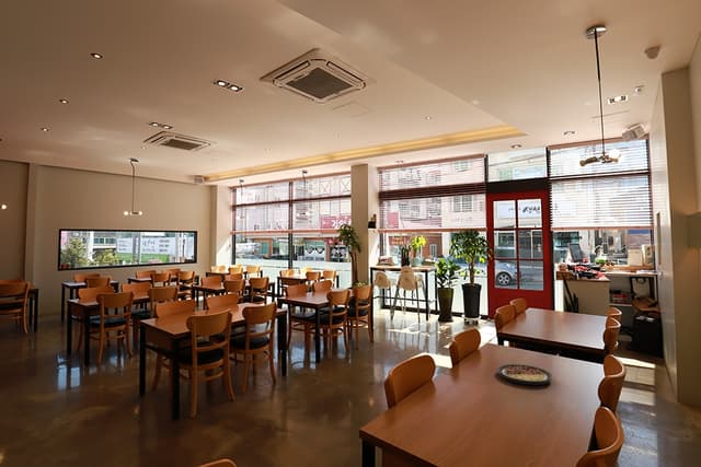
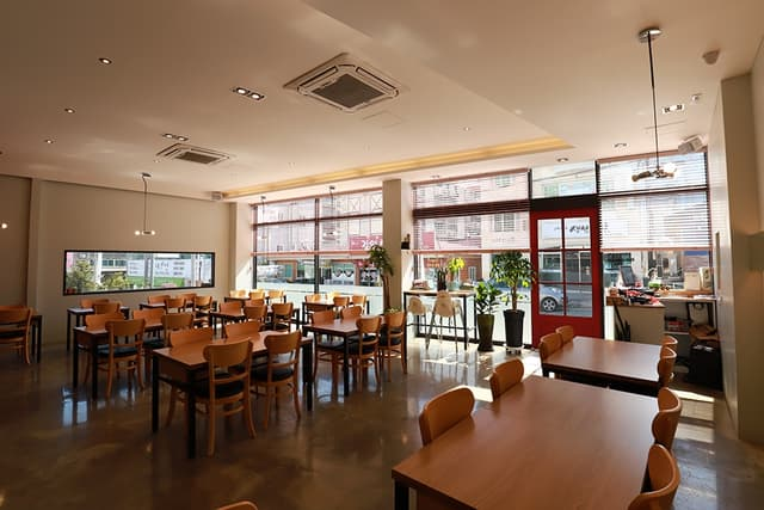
- plate [496,363,553,386]
